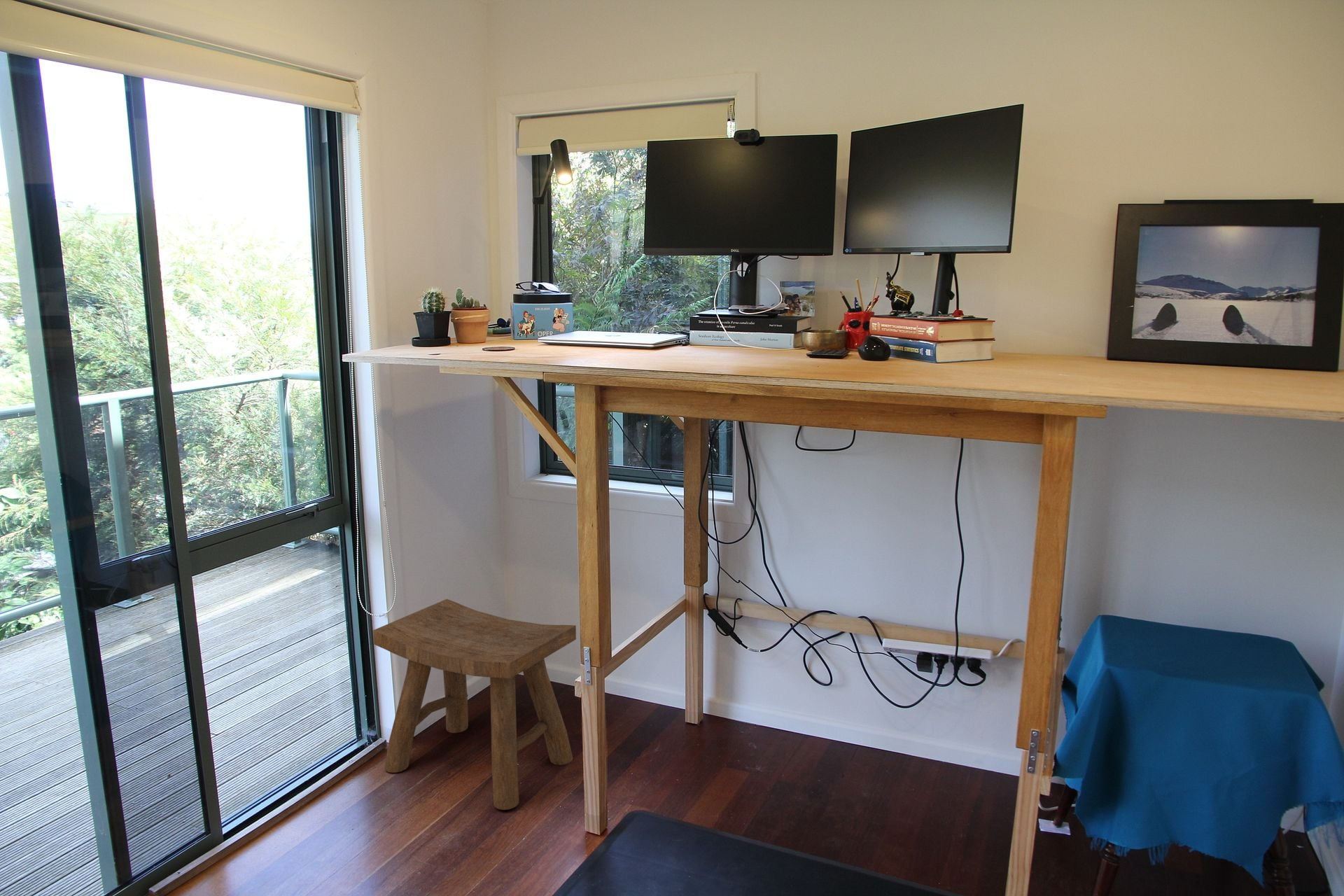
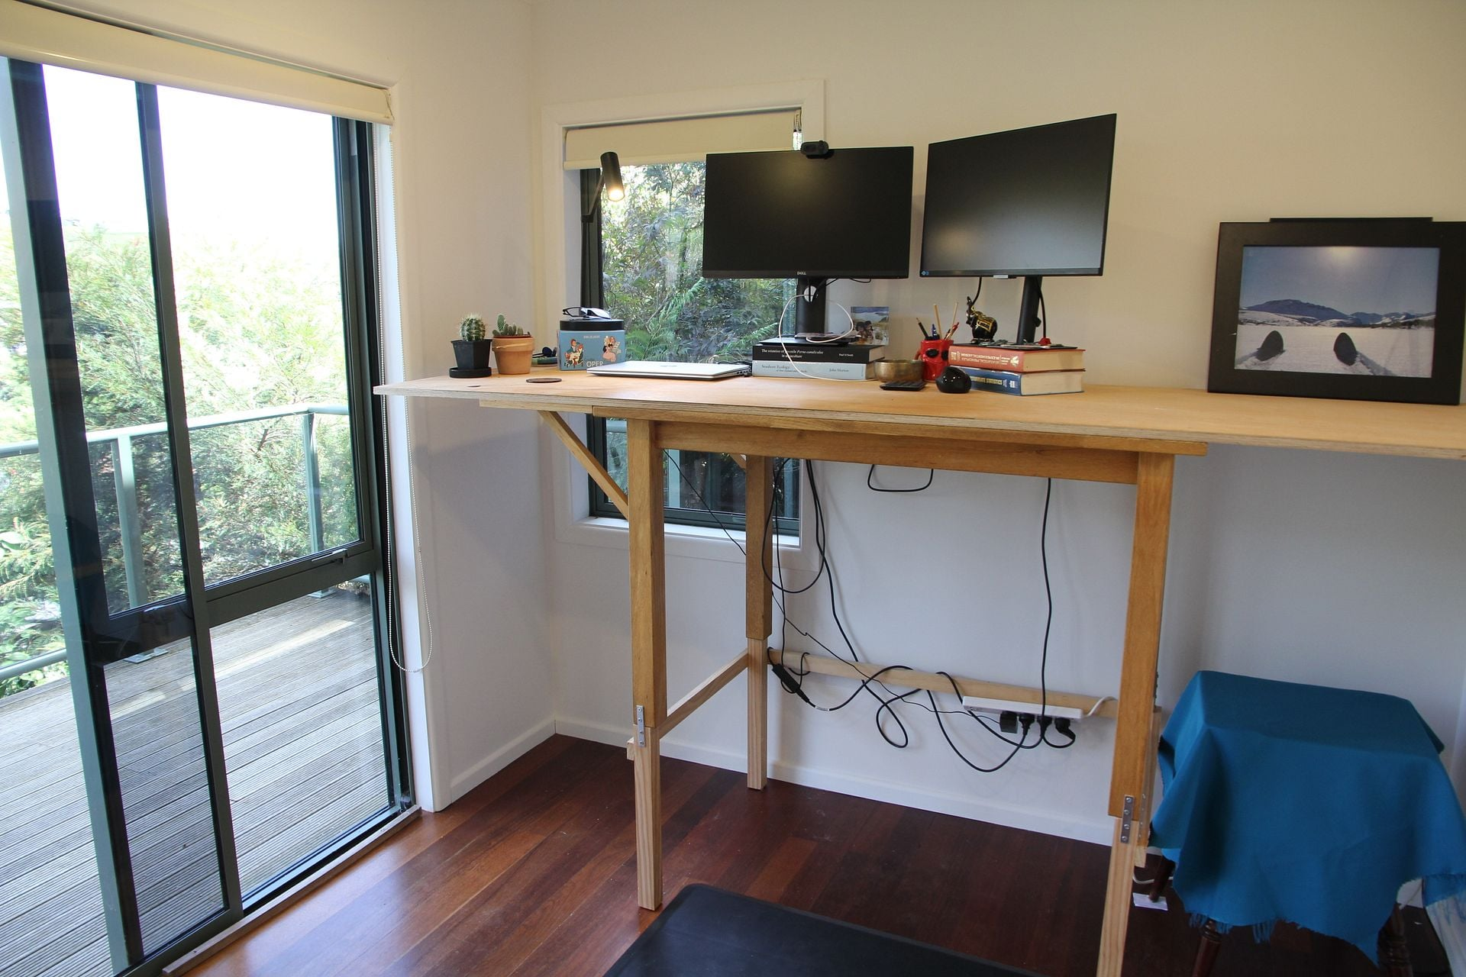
- stool [372,598,577,811]
